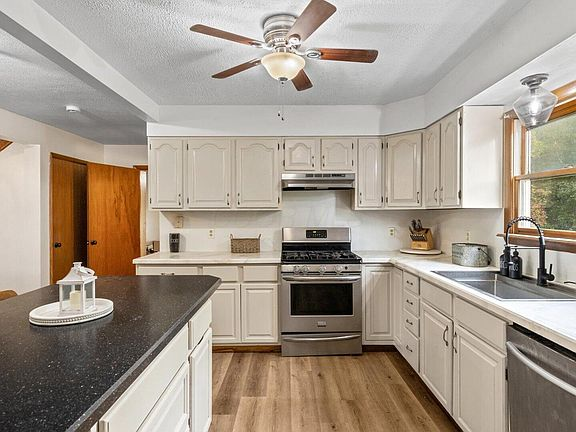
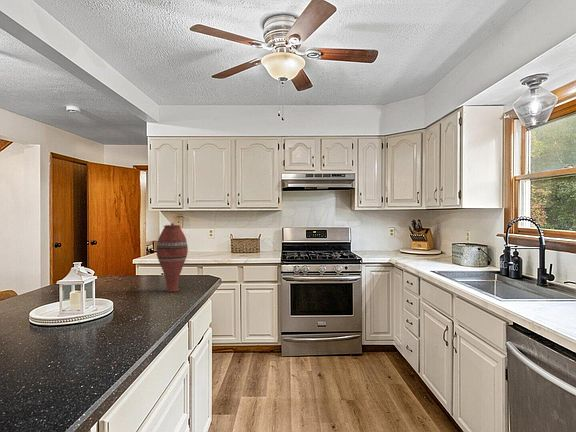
+ vase [155,222,189,293]
